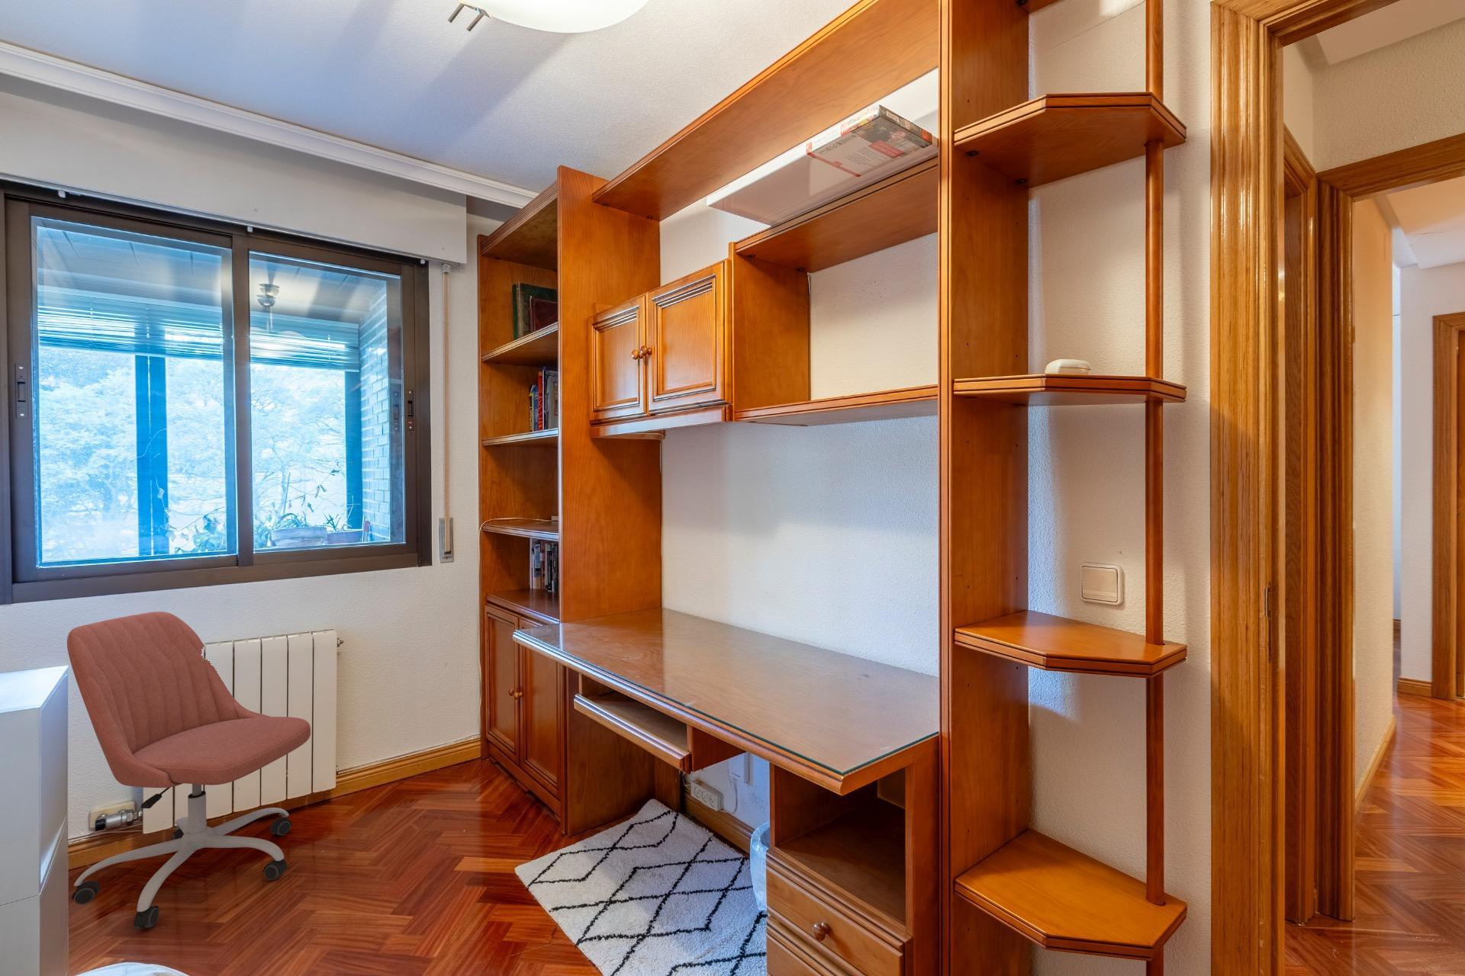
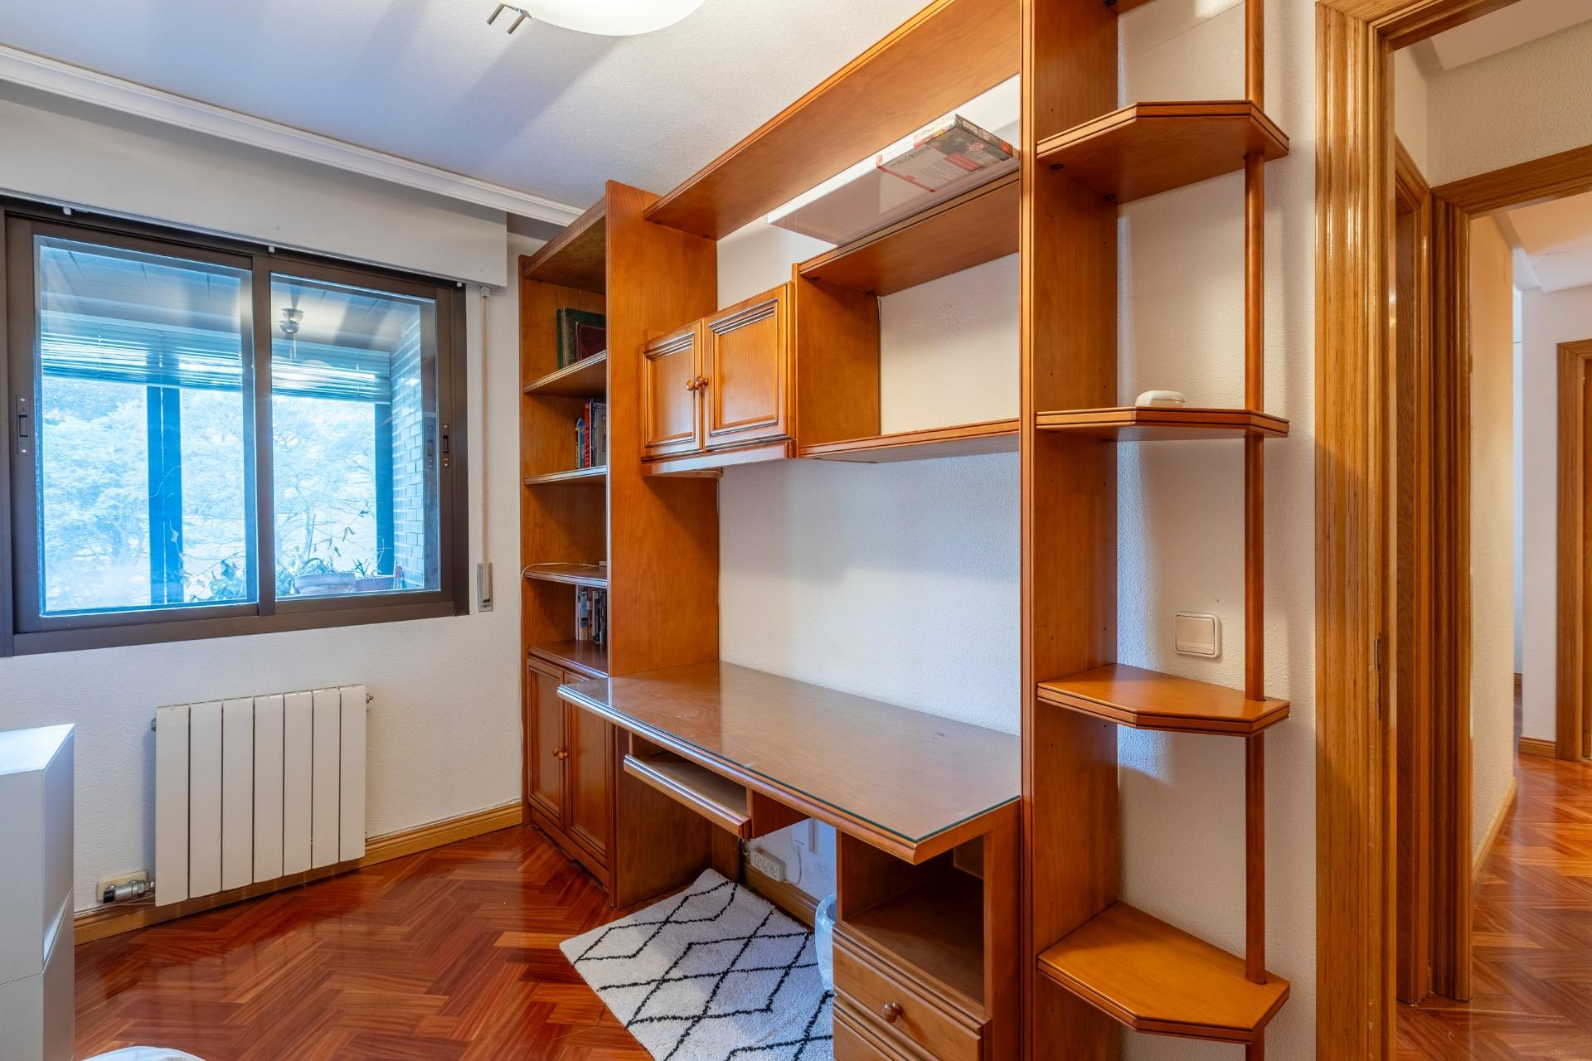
- office chair [66,611,312,929]
